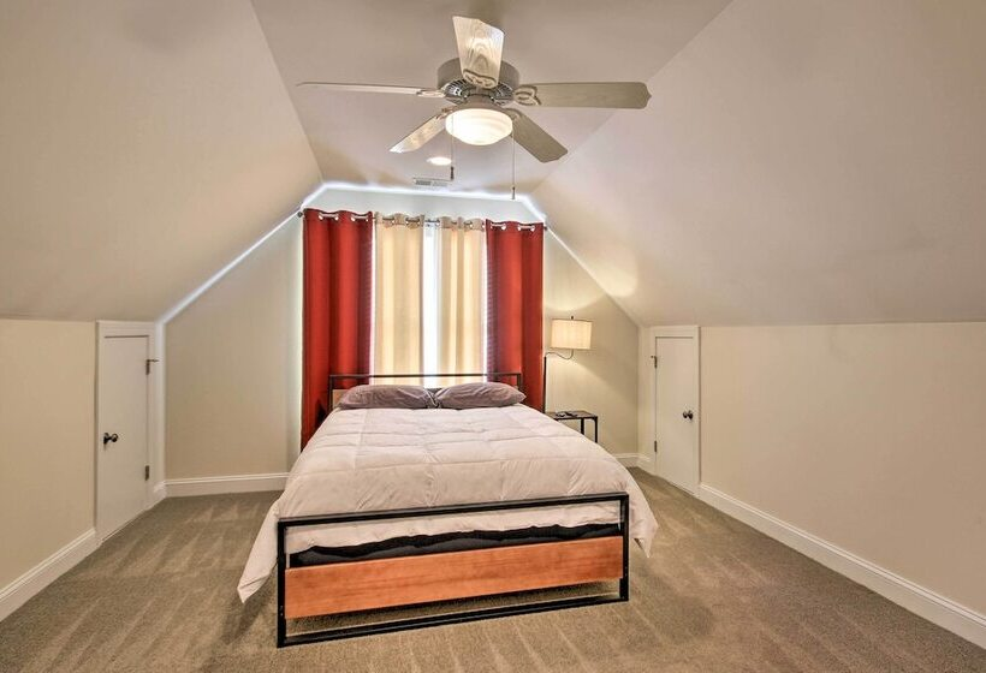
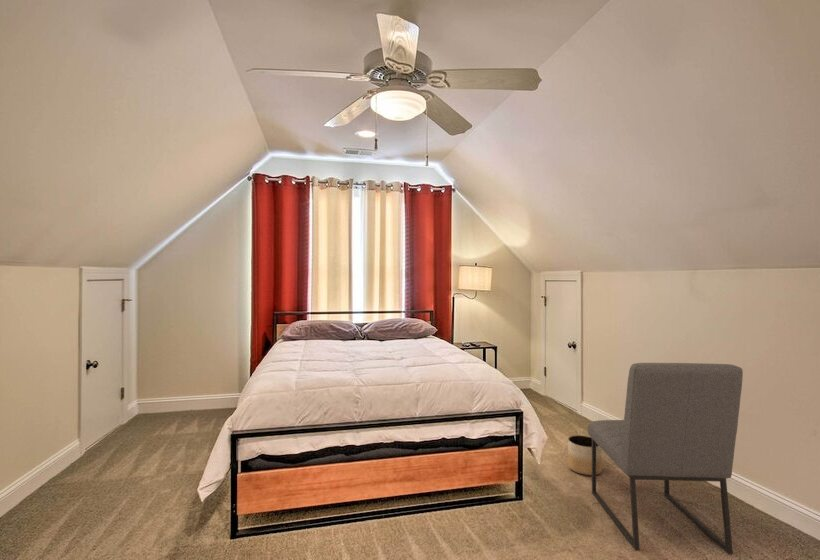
+ chair [587,362,744,555]
+ planter [567,434,603,476]
